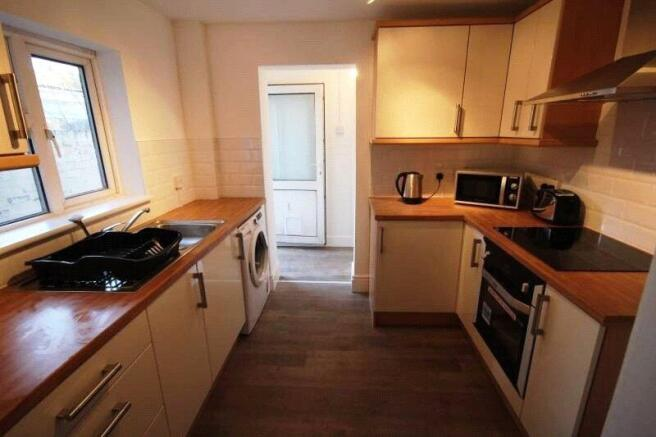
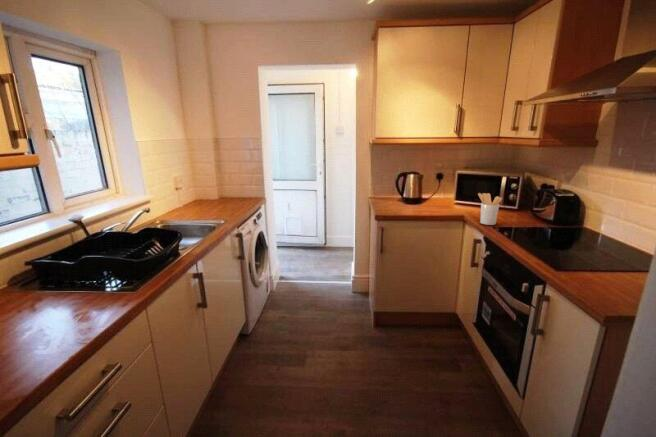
+ utensil holder [477,192,503,226]
